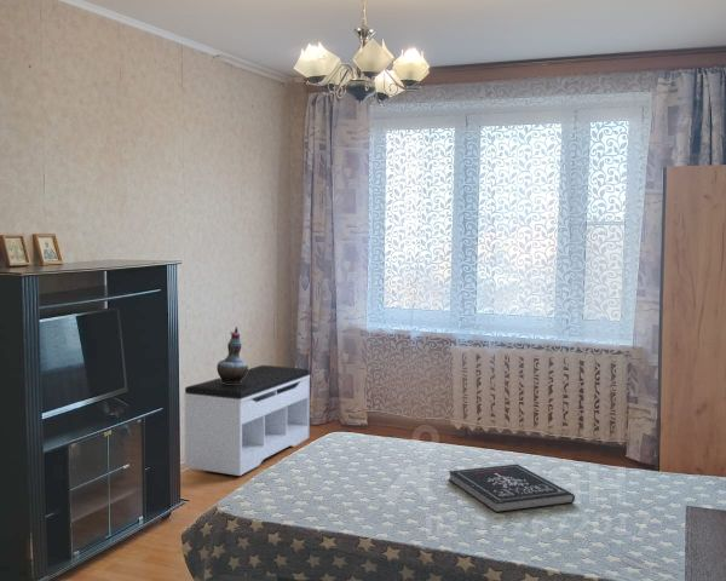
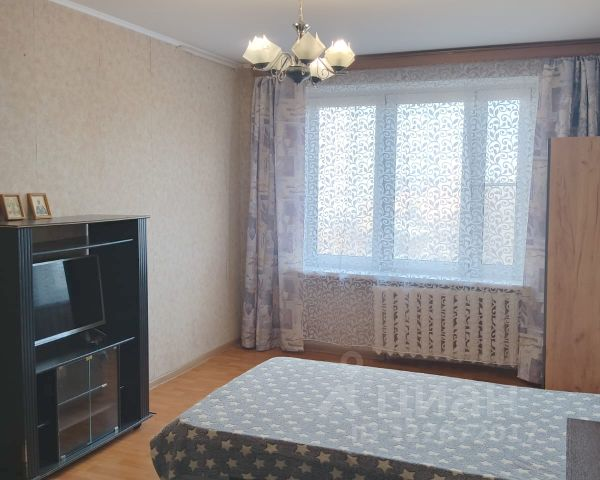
- decorative vase [215,326,249,384]
- book [448,464,576,513]
- bench [183,364,311,477]
